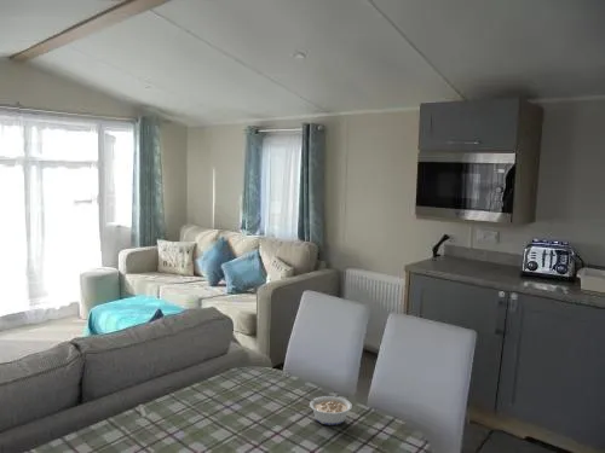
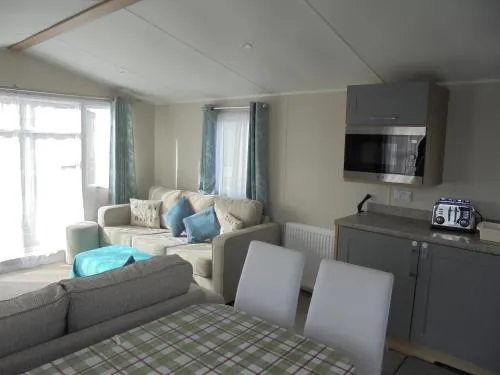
- legume [302,394,353,426]
